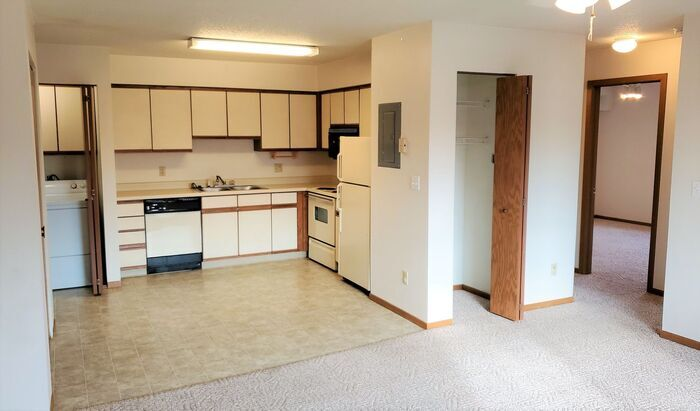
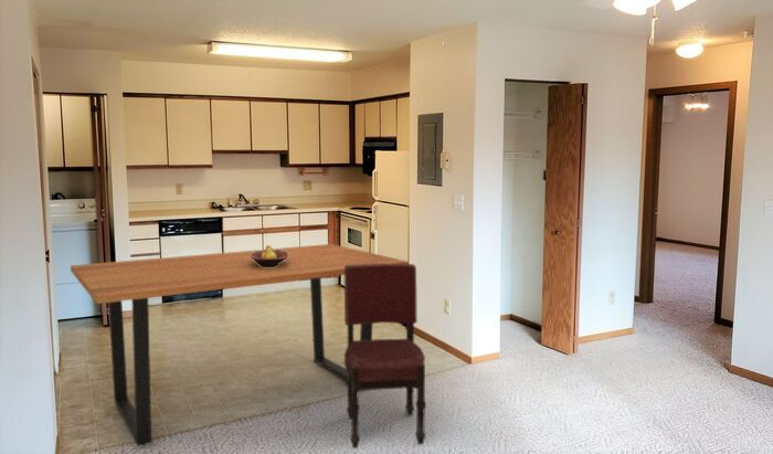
+ dining table [70,243,410,447]
+ fruit bowl [250,244,288,267]
+ dining chair [343,263,427,450]
